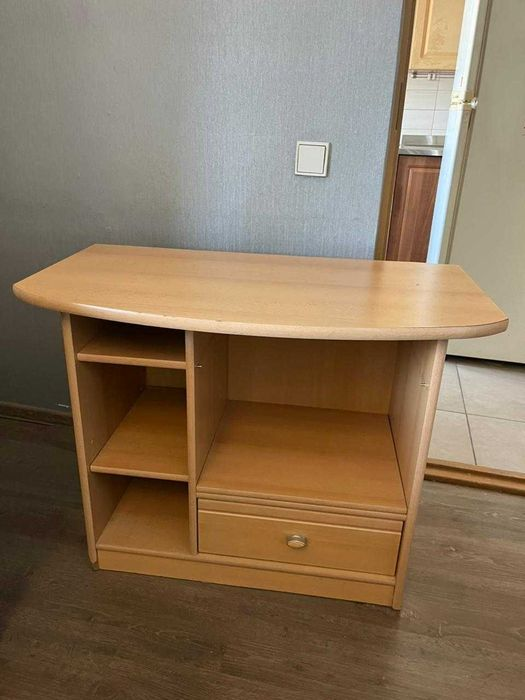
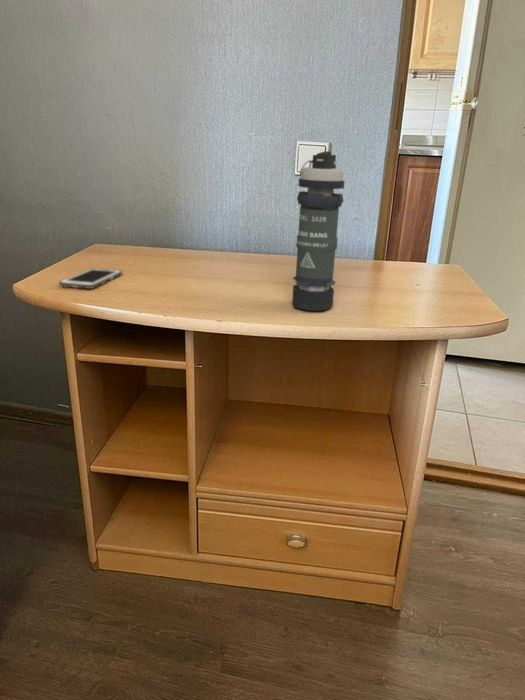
+ smoke grenade [291,150,346,311]
+ cell phone [58,267,123,290]
